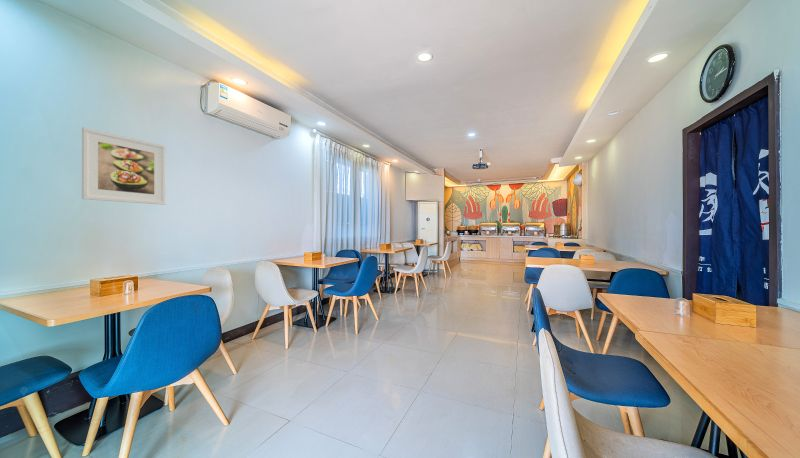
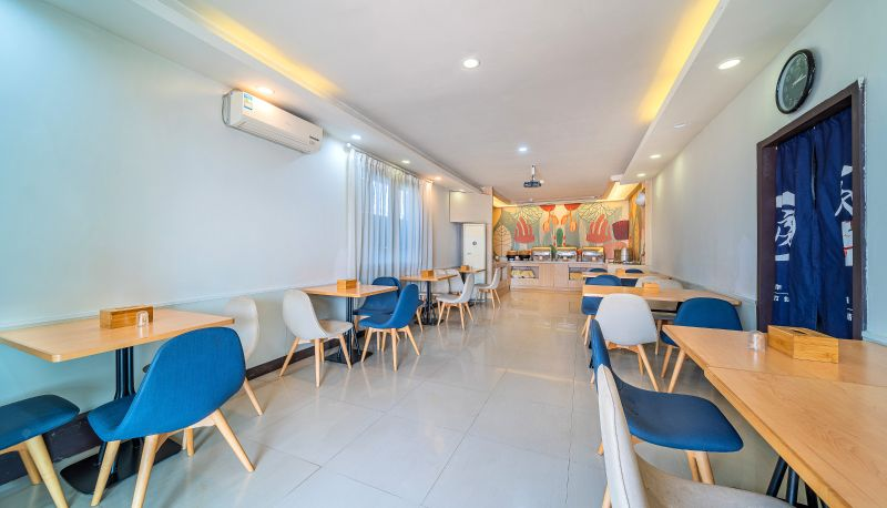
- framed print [81,126,166,206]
